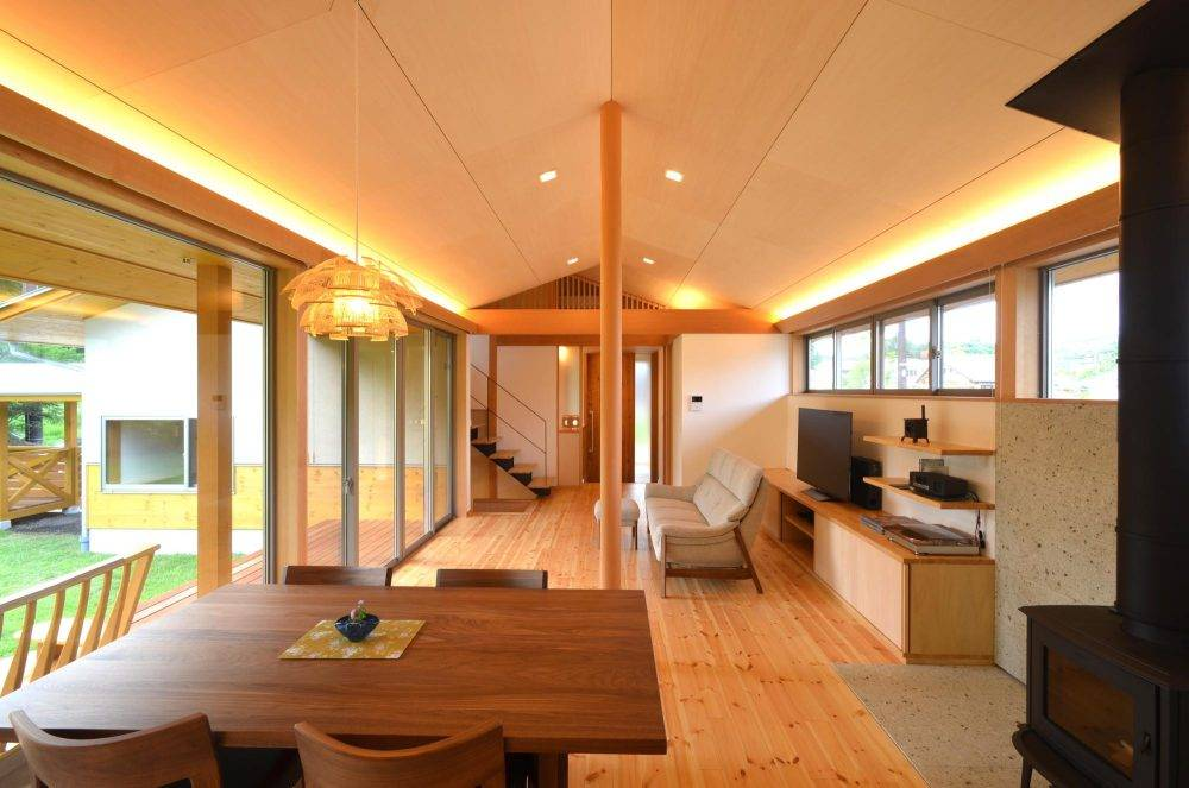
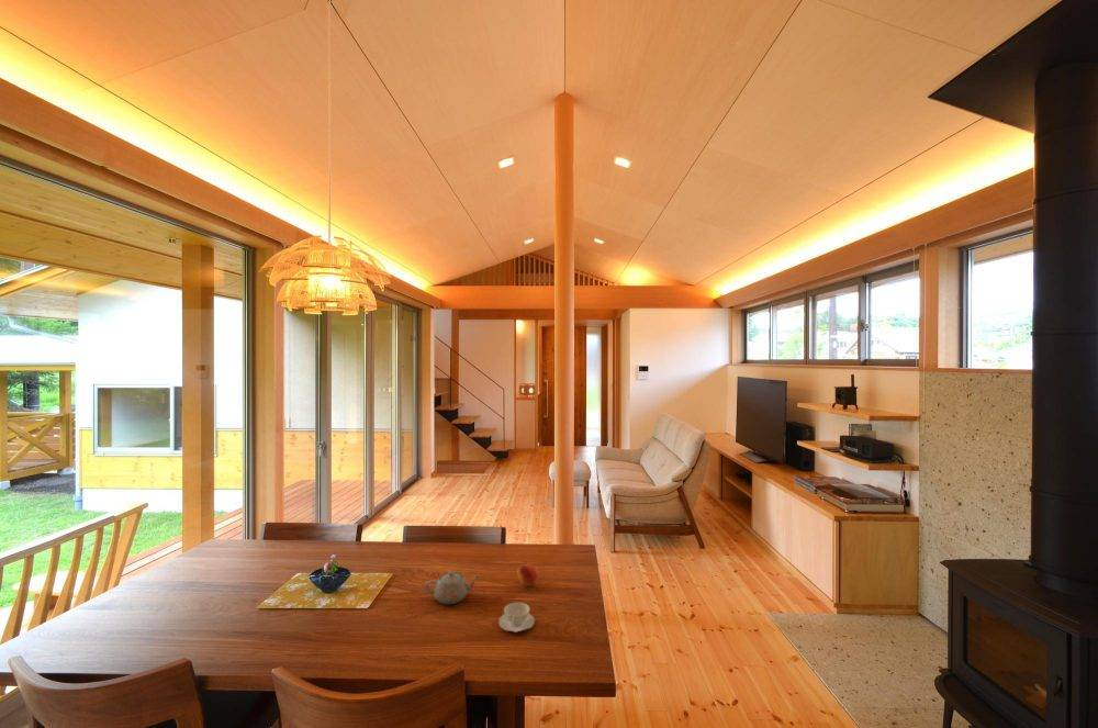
+ teapot [424,570,481,605]
+ fruit [516,563,539,587]
+ chinaware [497,602,536,634]
